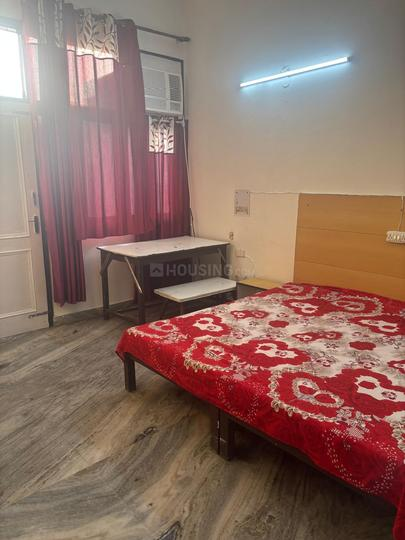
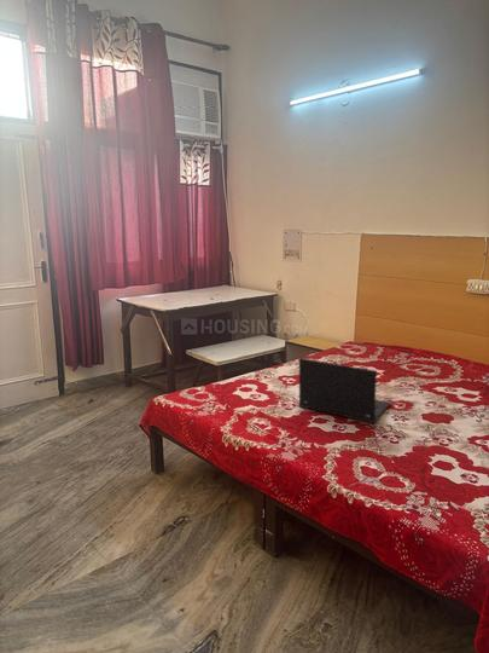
+ laptop [298,357,392,424]
